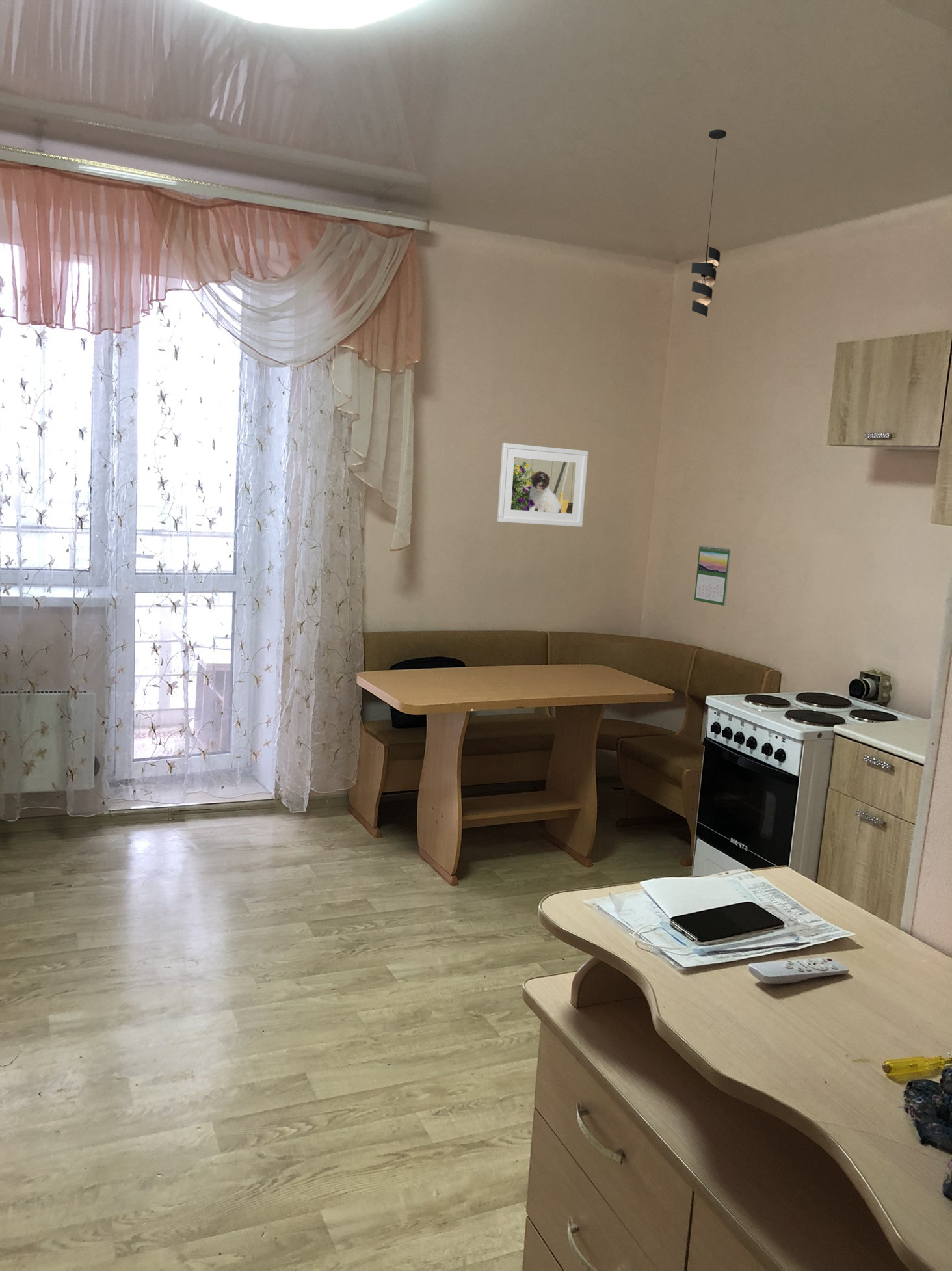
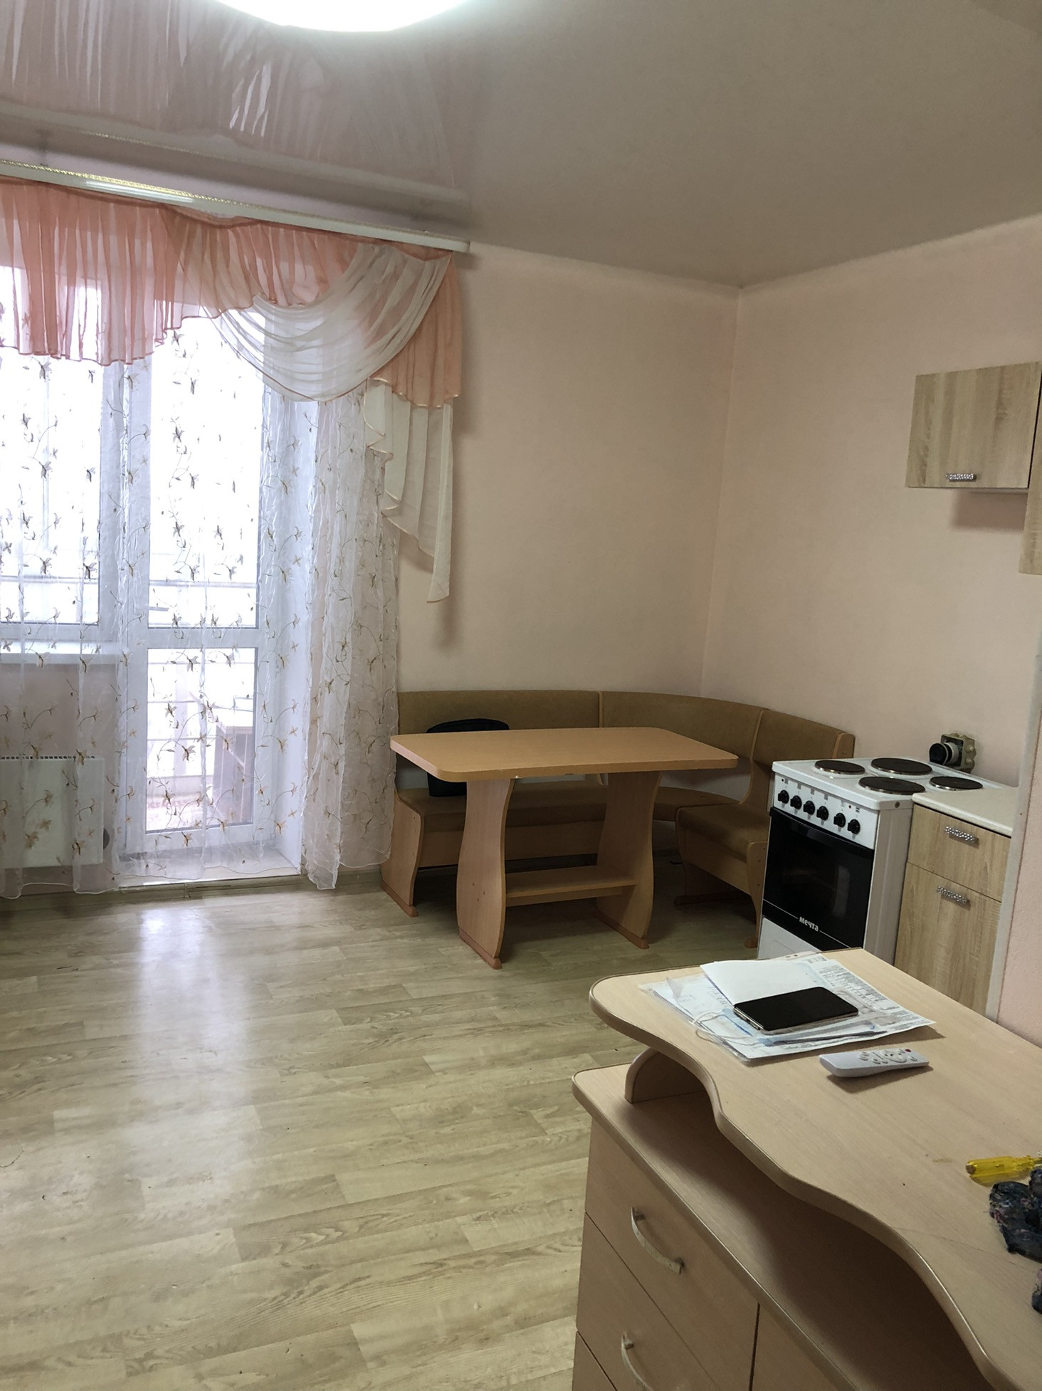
- pendant light [691,129,727,317]
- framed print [497,442,588,528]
- calendar [694,544,732,606]
